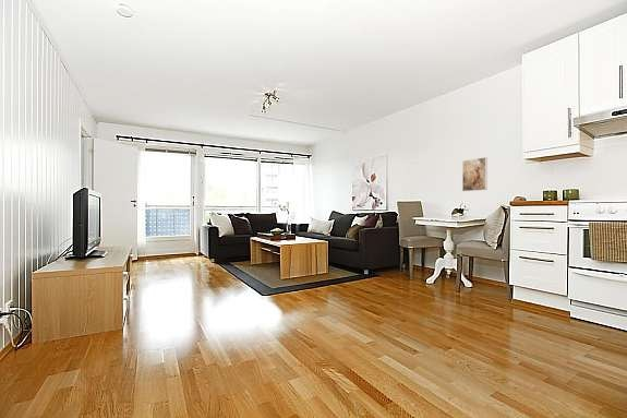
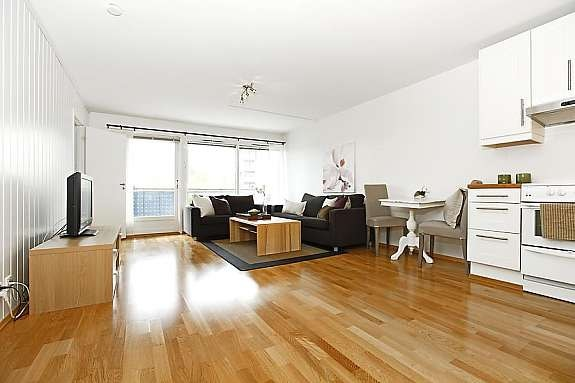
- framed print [461,156,489,192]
